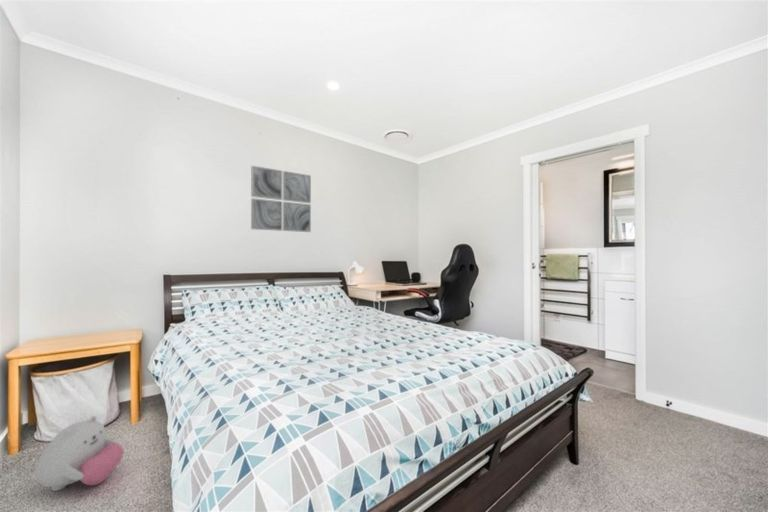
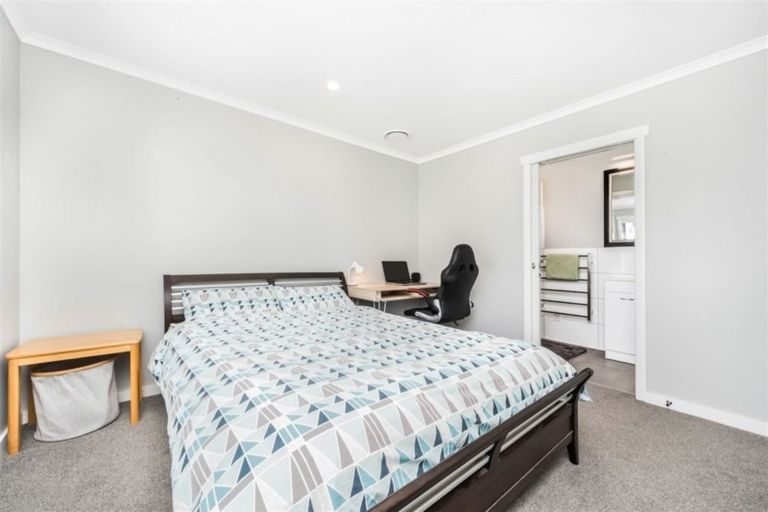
- wall art [250,165,312,233]
- plush toy [34,415,125,492]
